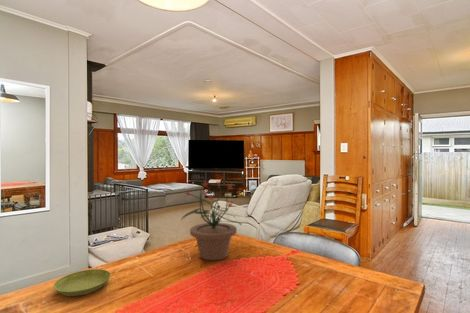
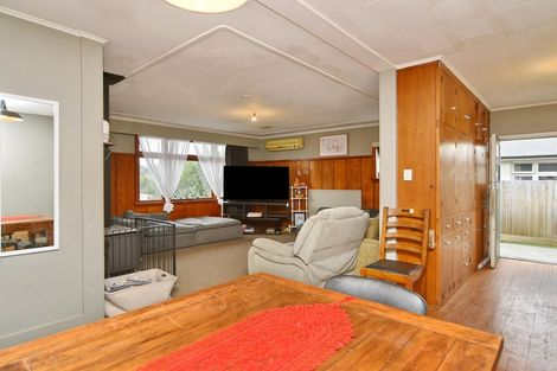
- saucer [53,268,112,297]
- potted plant [180,179,243,261]
